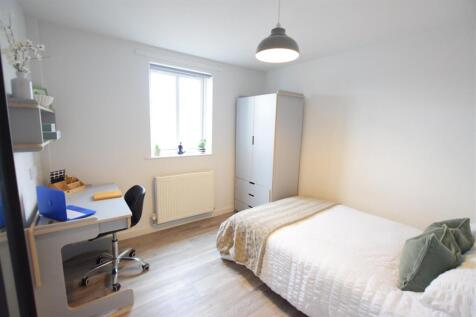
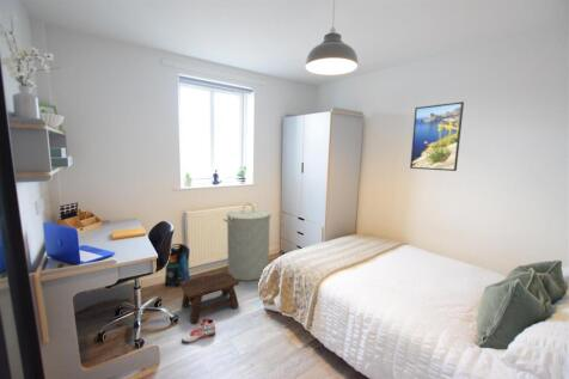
+ stool [179,270,240,325]
+ laundry hamper [222,202,273,282]
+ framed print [409,100,465,172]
+ pouch [164,243,191,287]
+ sneaker [181,318,216,344]
